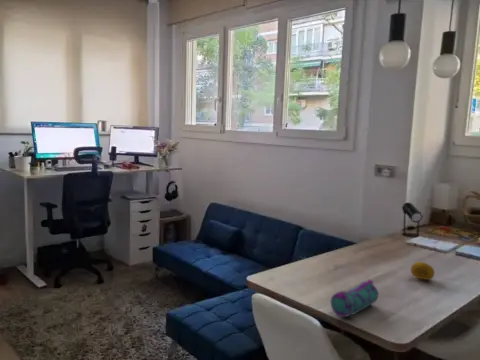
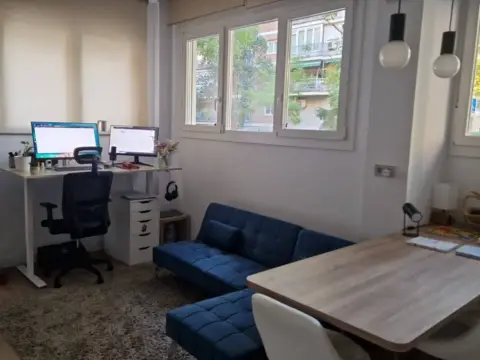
- pencil case [330,279,379,318]
- fruit [410,261,435,281]
